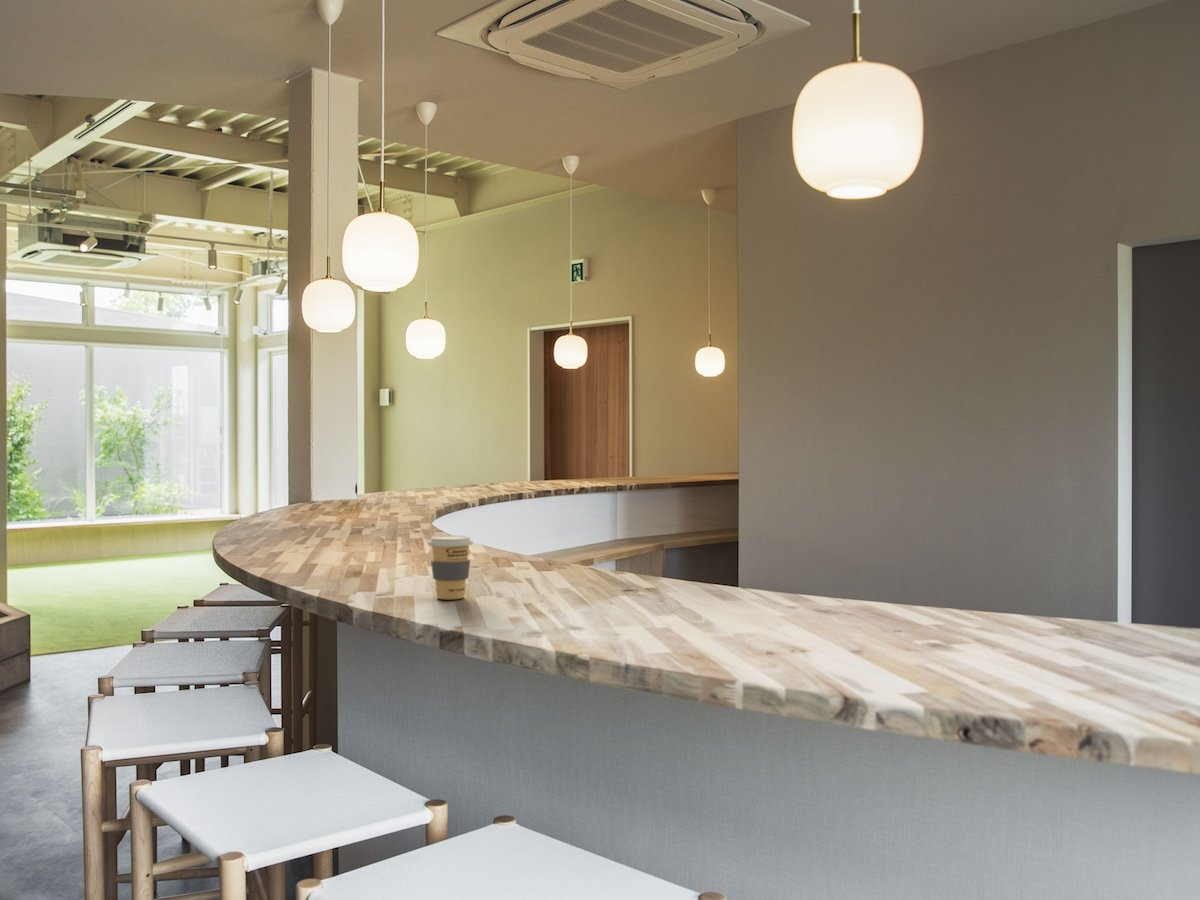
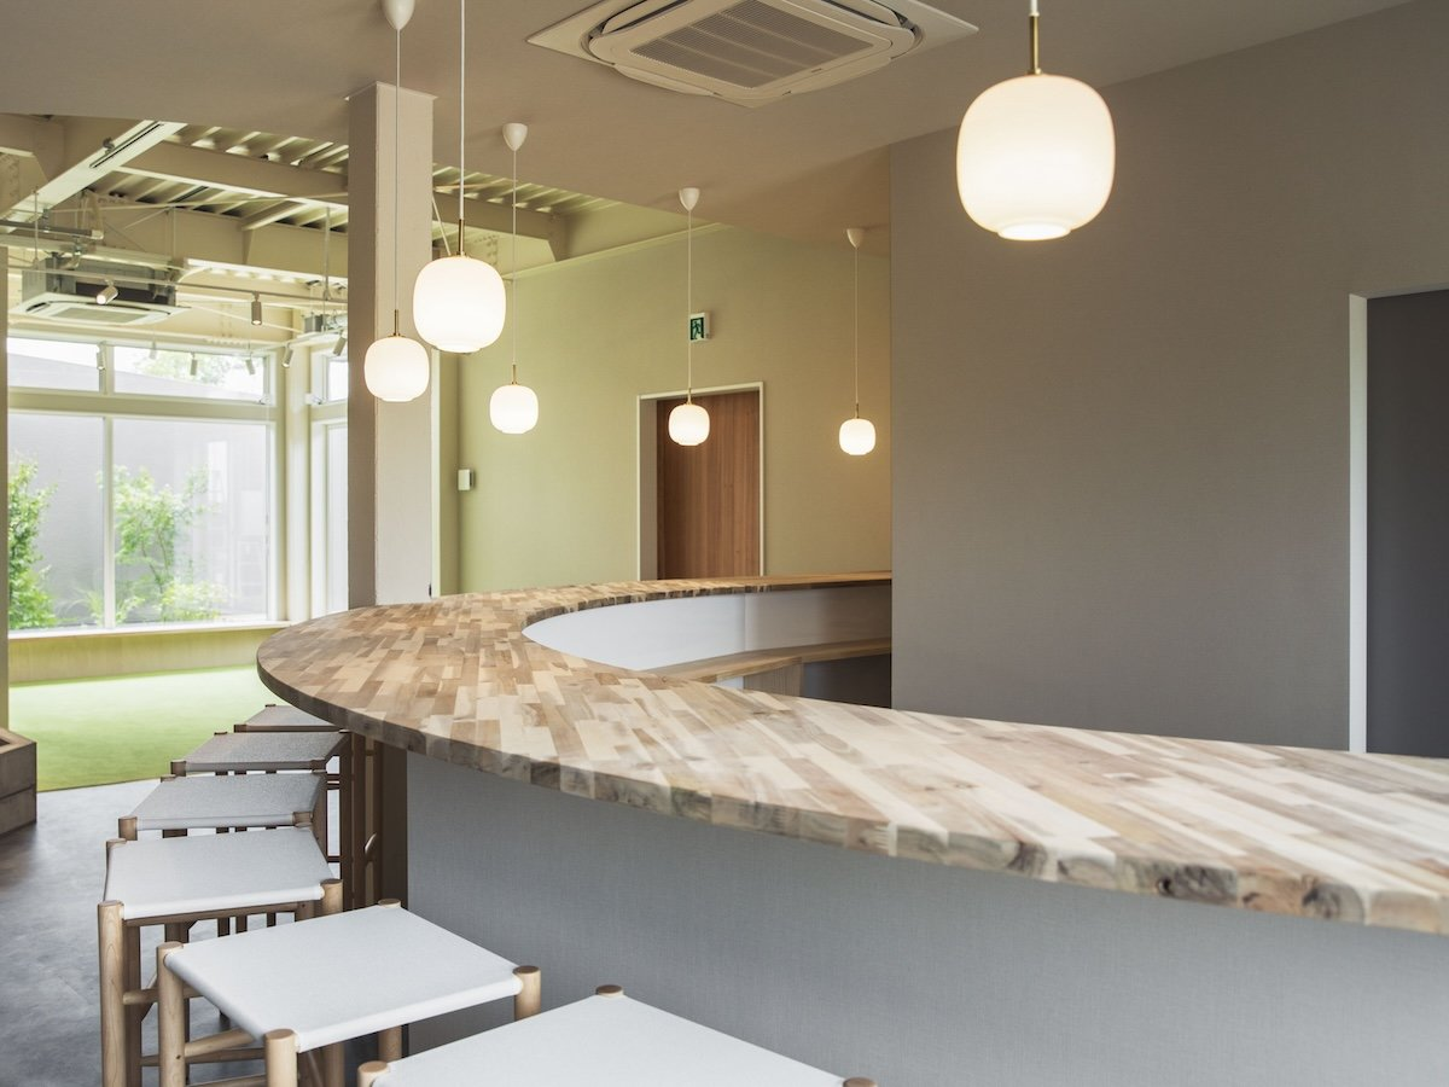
- coffee cup [427,534,474,600]
